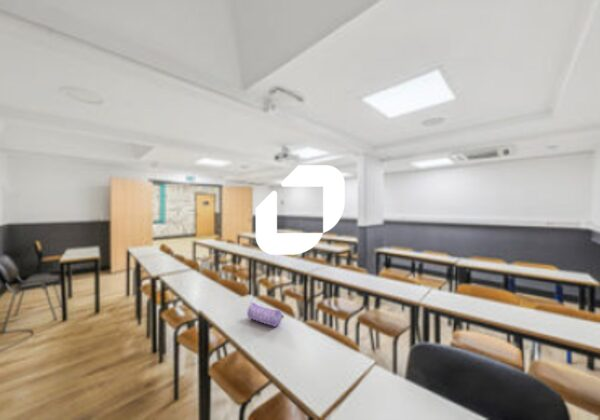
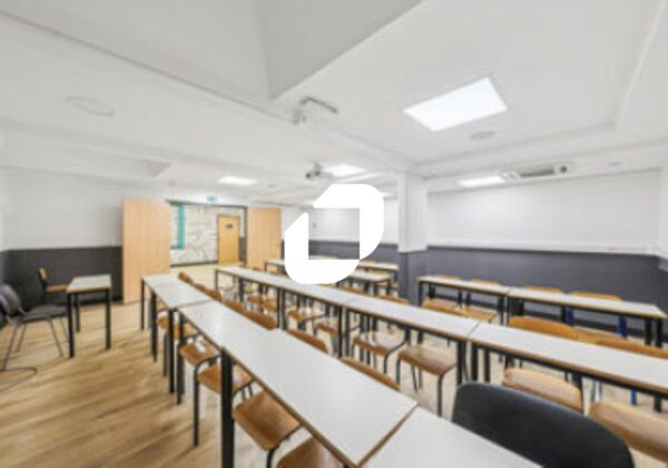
- pencil case [246,301,285,328]
